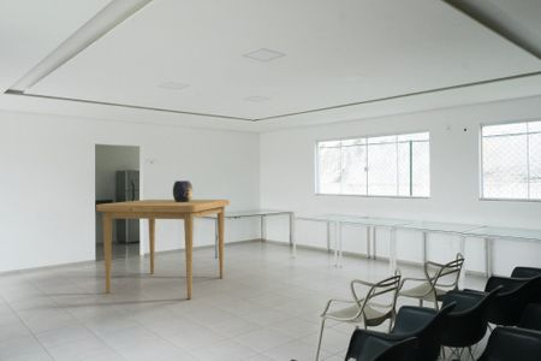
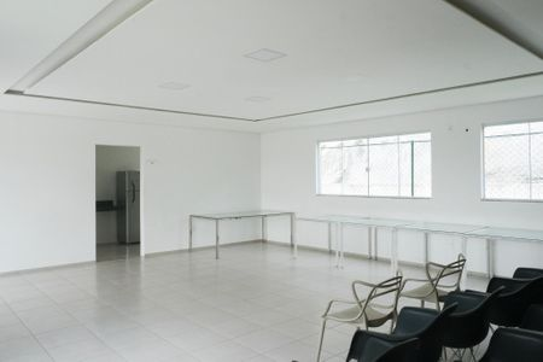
- decorative urn [172,179,194,202]
- dining table [95,199,231,300]
